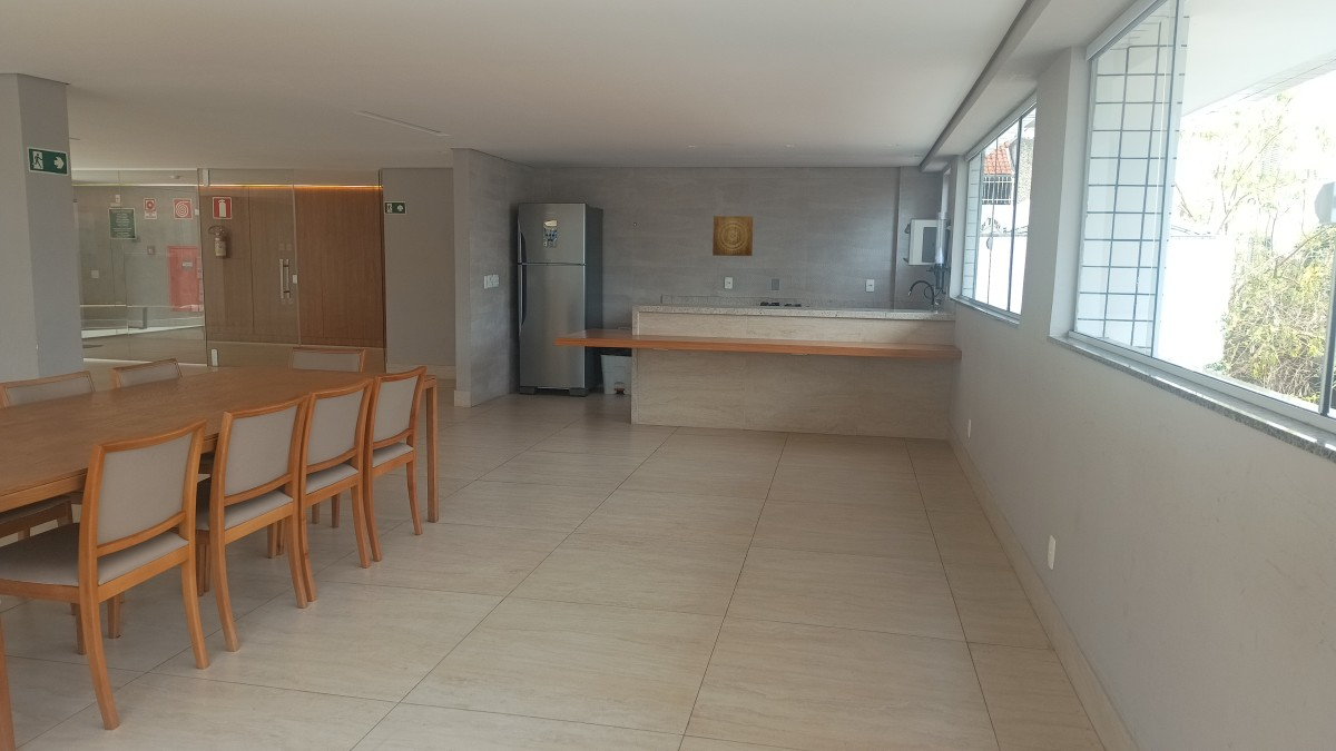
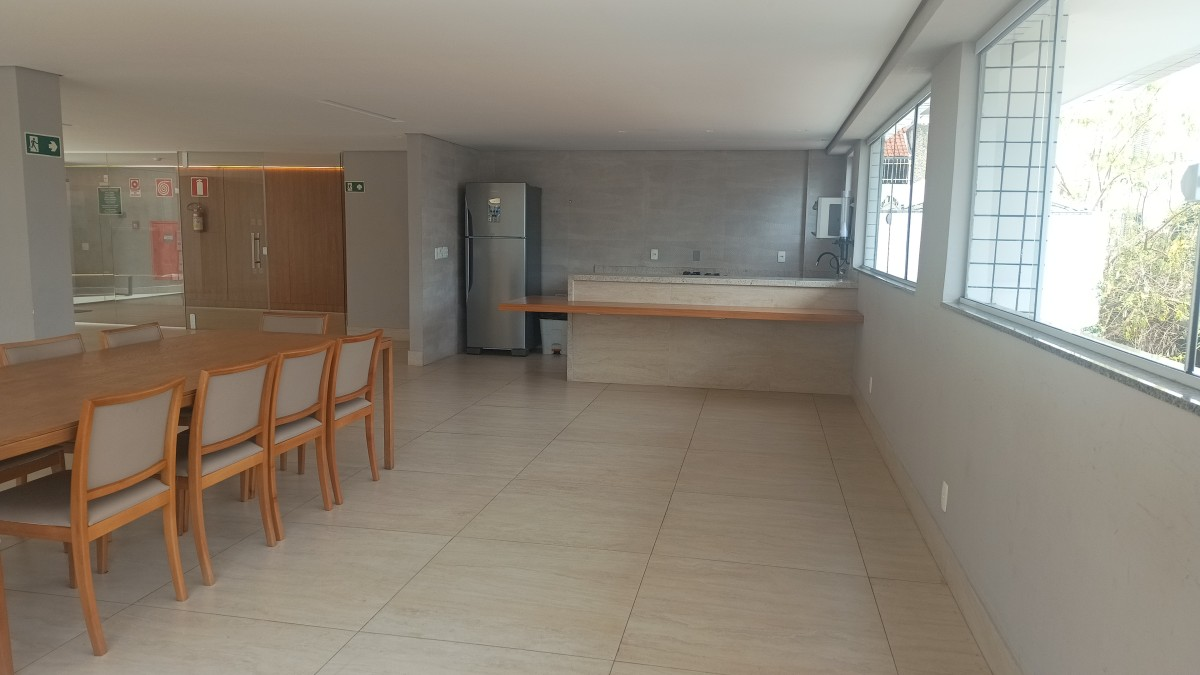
- wall art [711,215,754,257]
